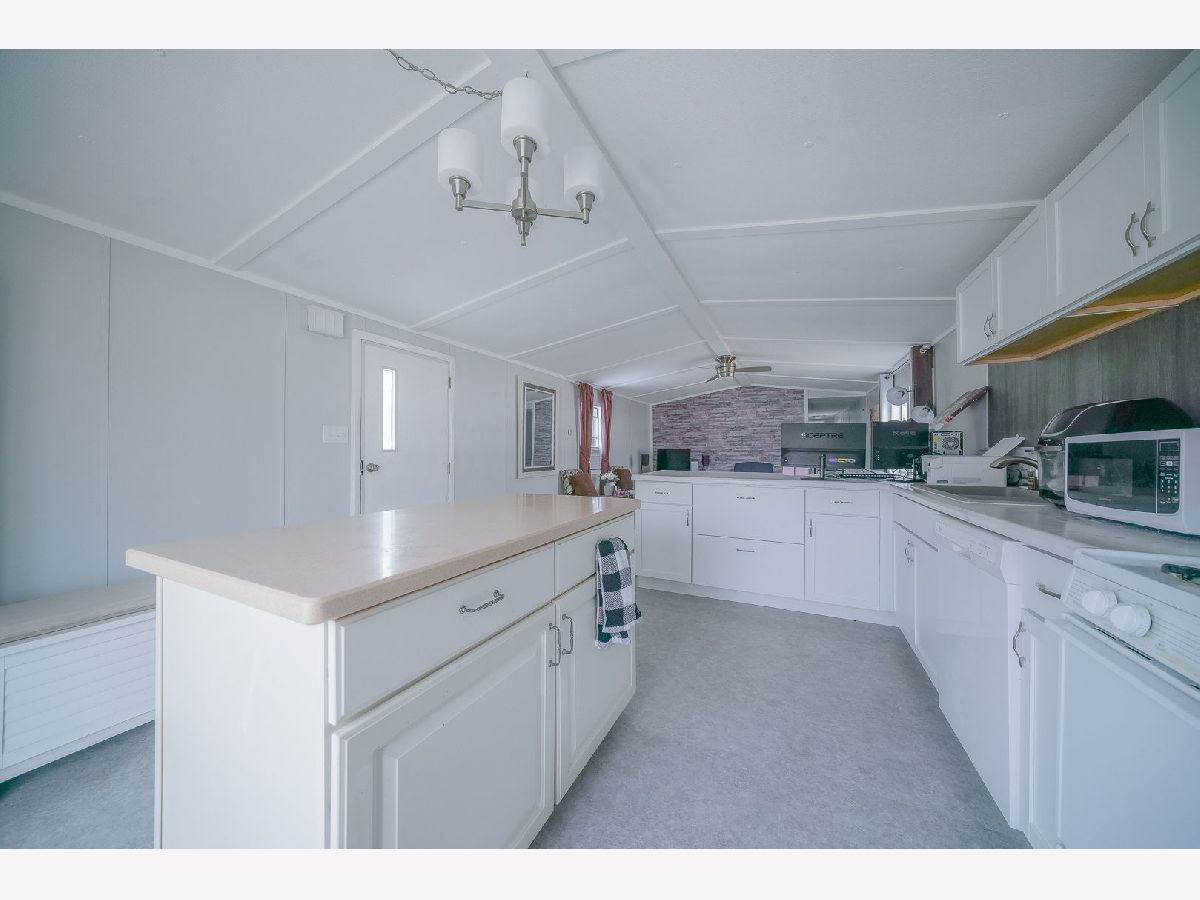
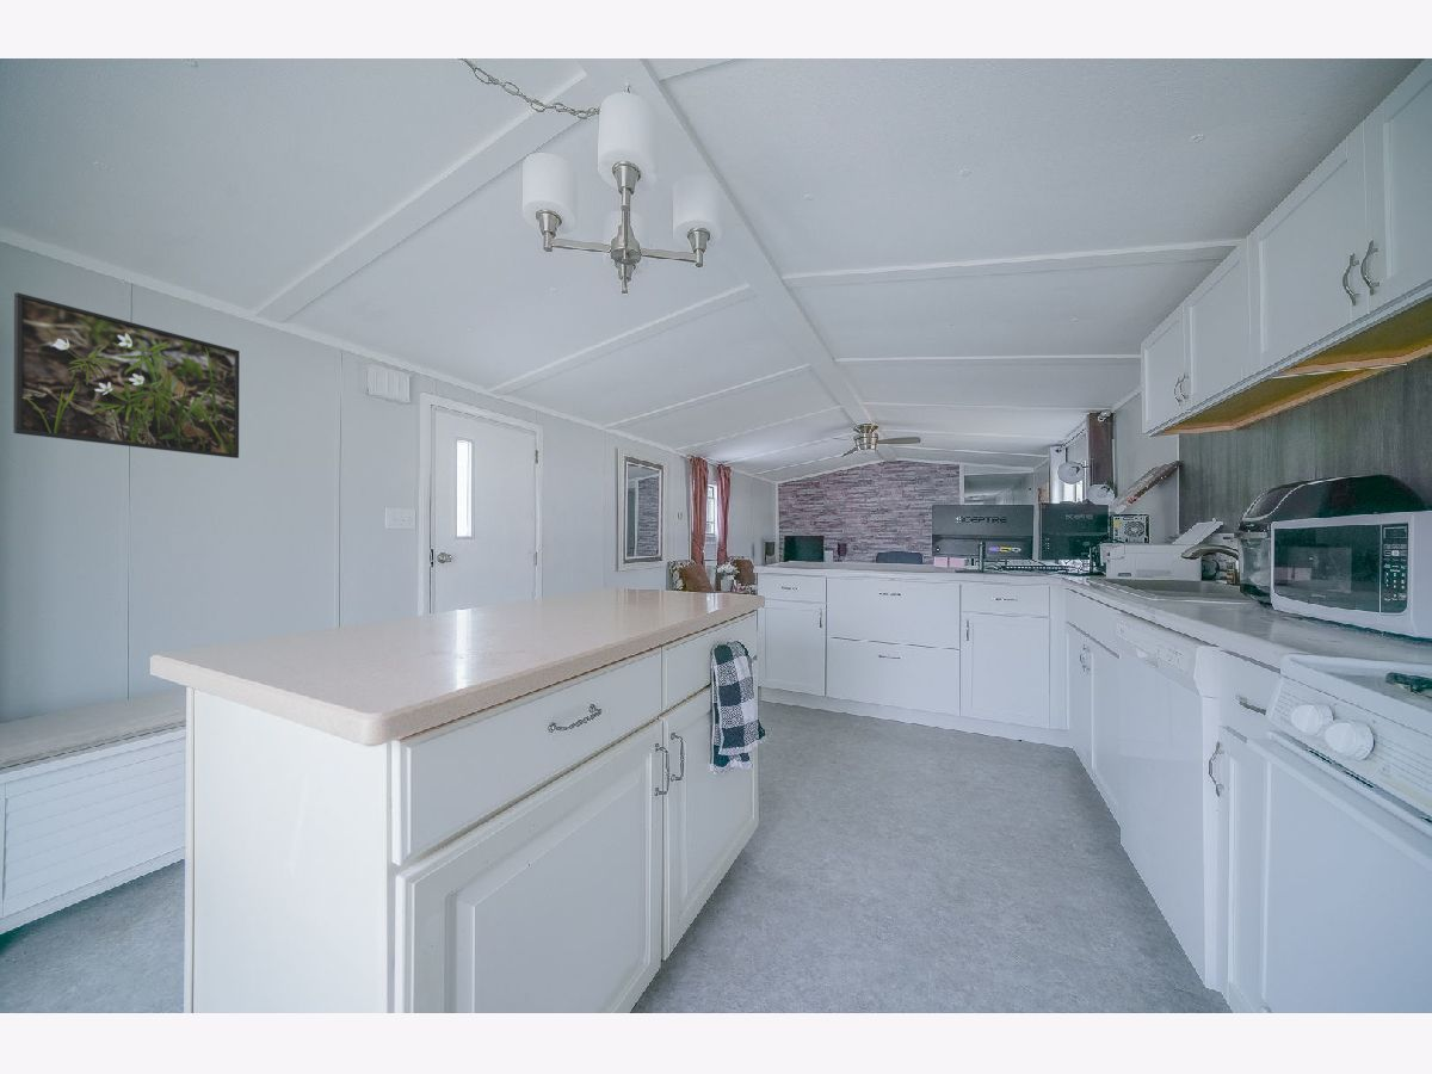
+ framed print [12,291,241,459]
